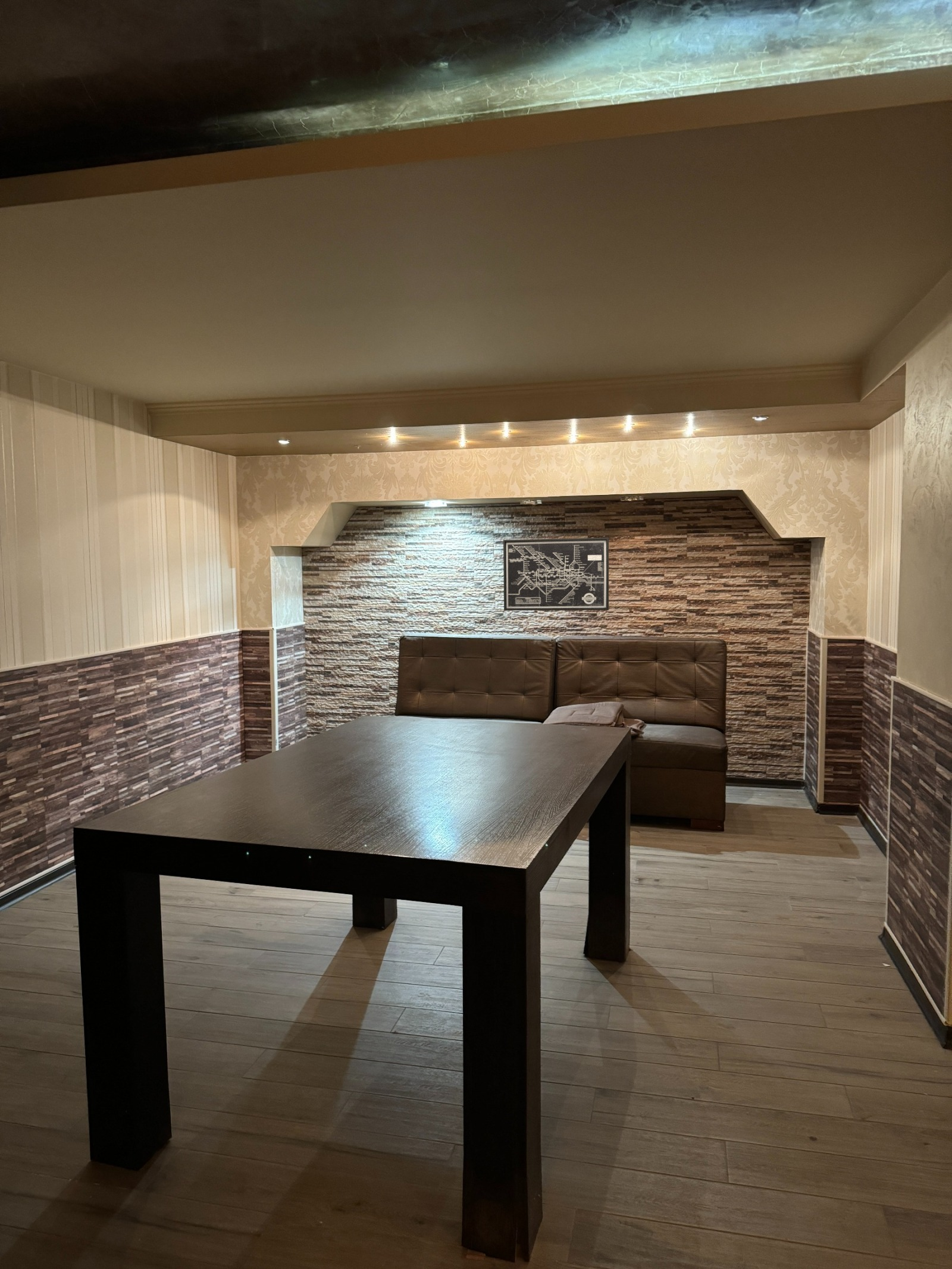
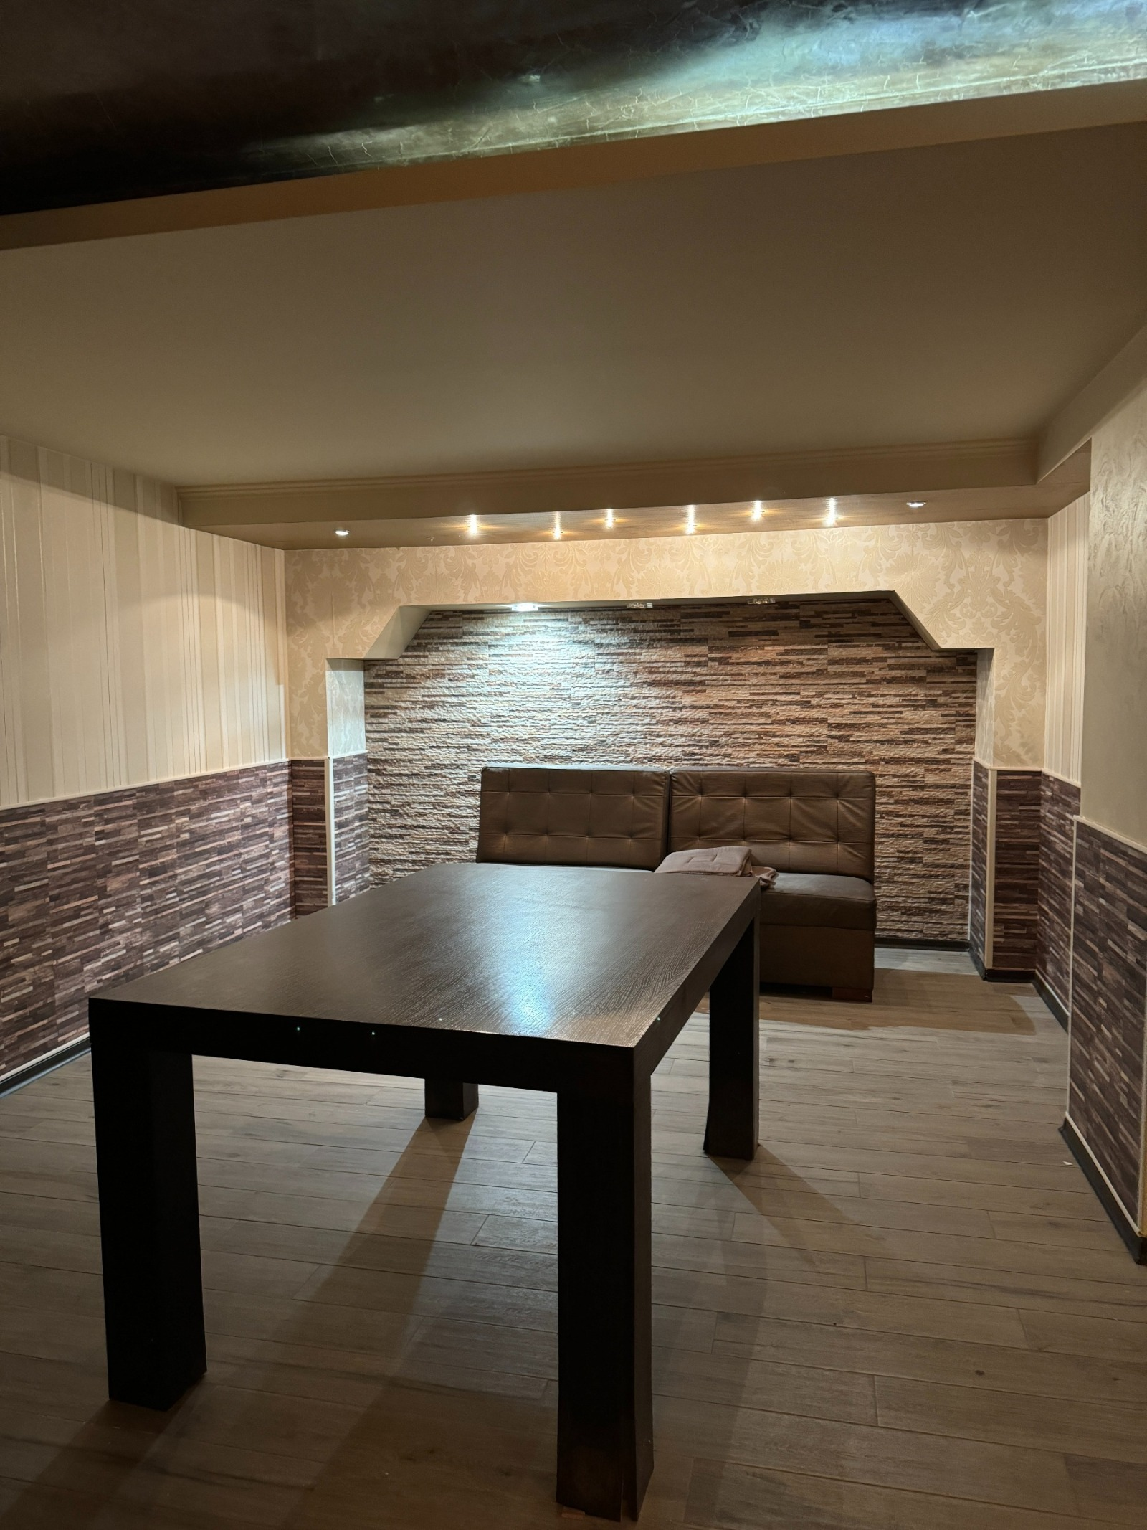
- wall art [503,537,609,611]
